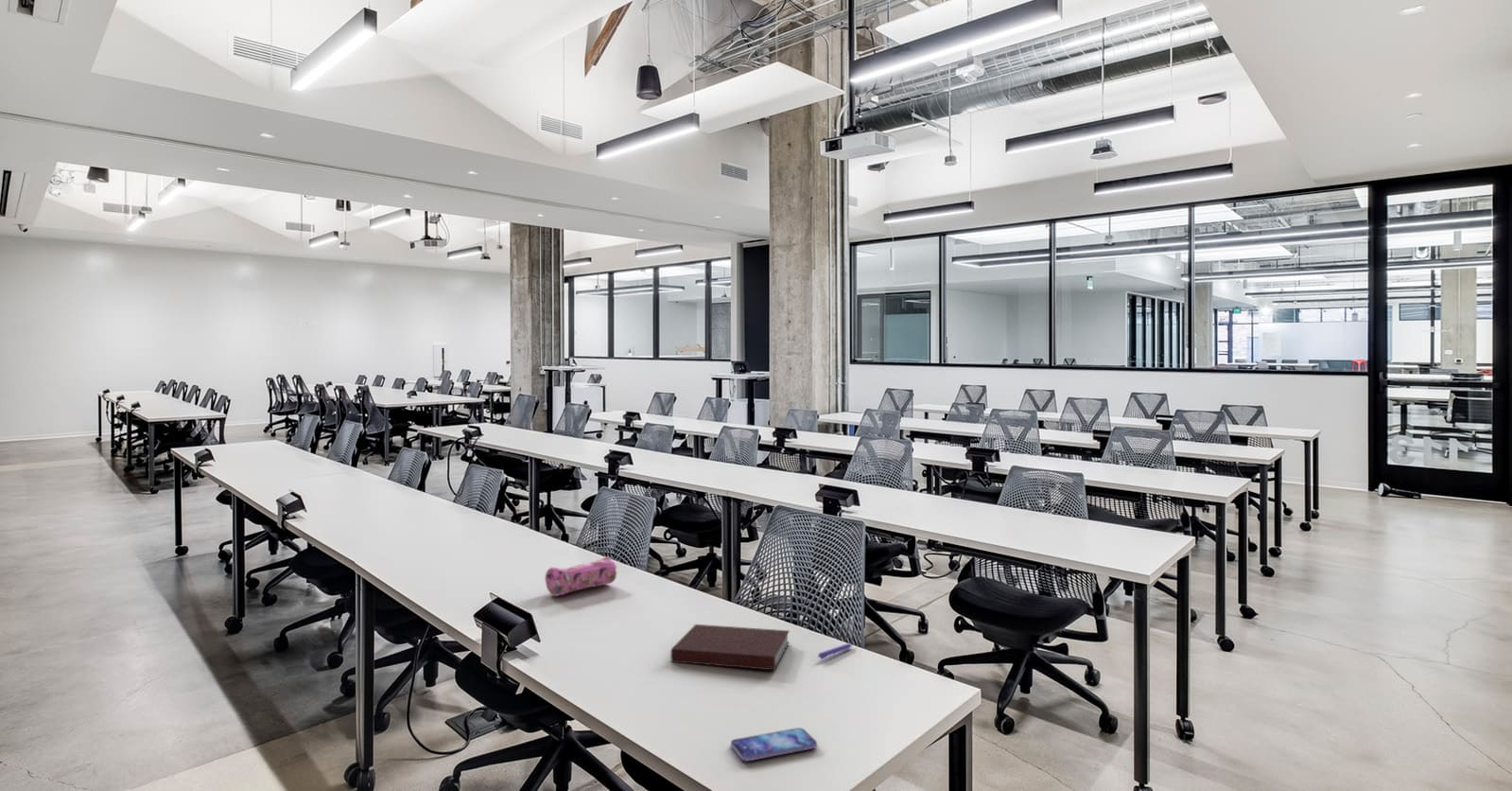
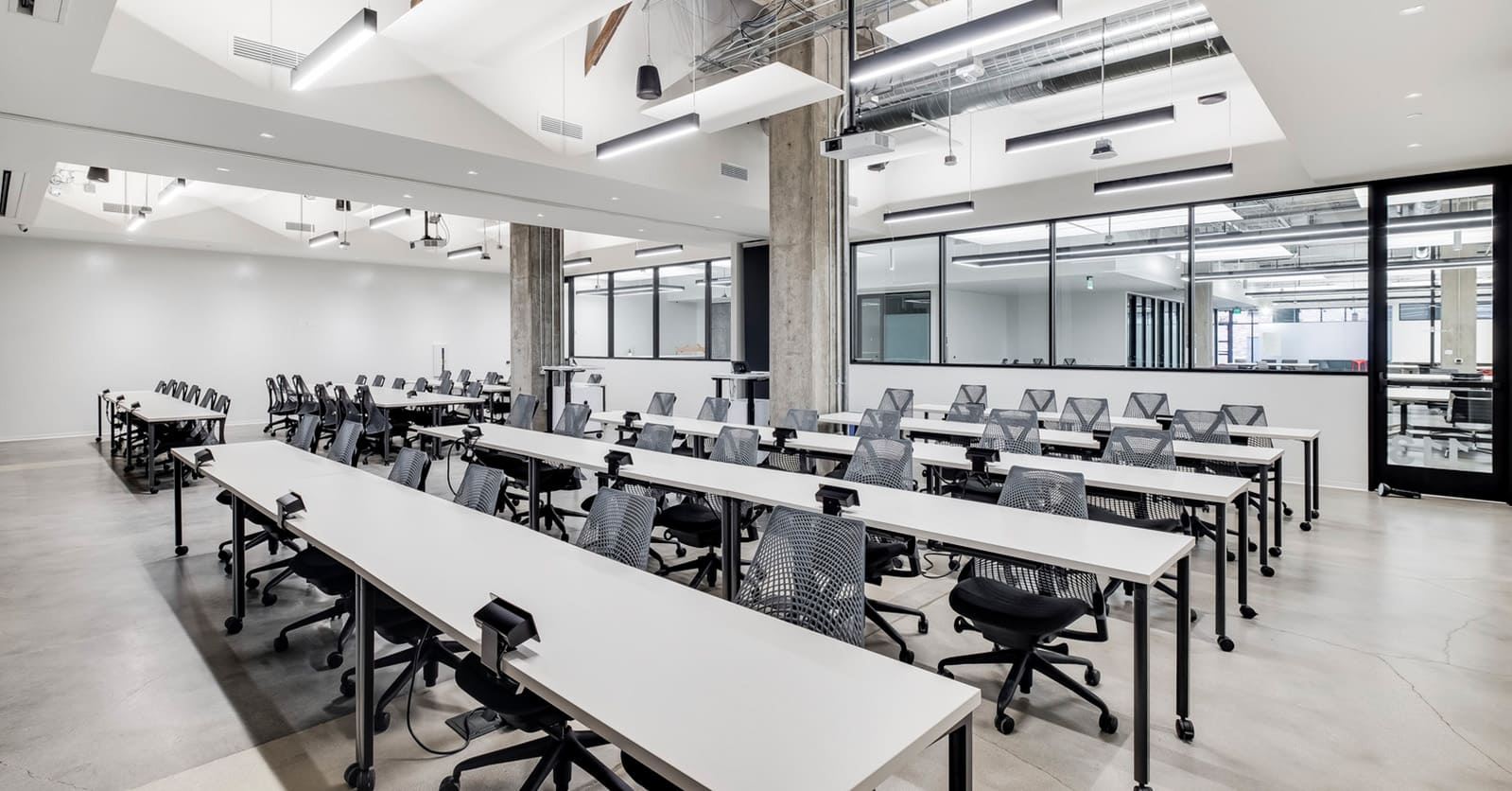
- pencil case [544,555,618,597]
- notebook [669,624,791,671]
- pen [817,642,854,660]
- smartphone [730,727,818,762]
